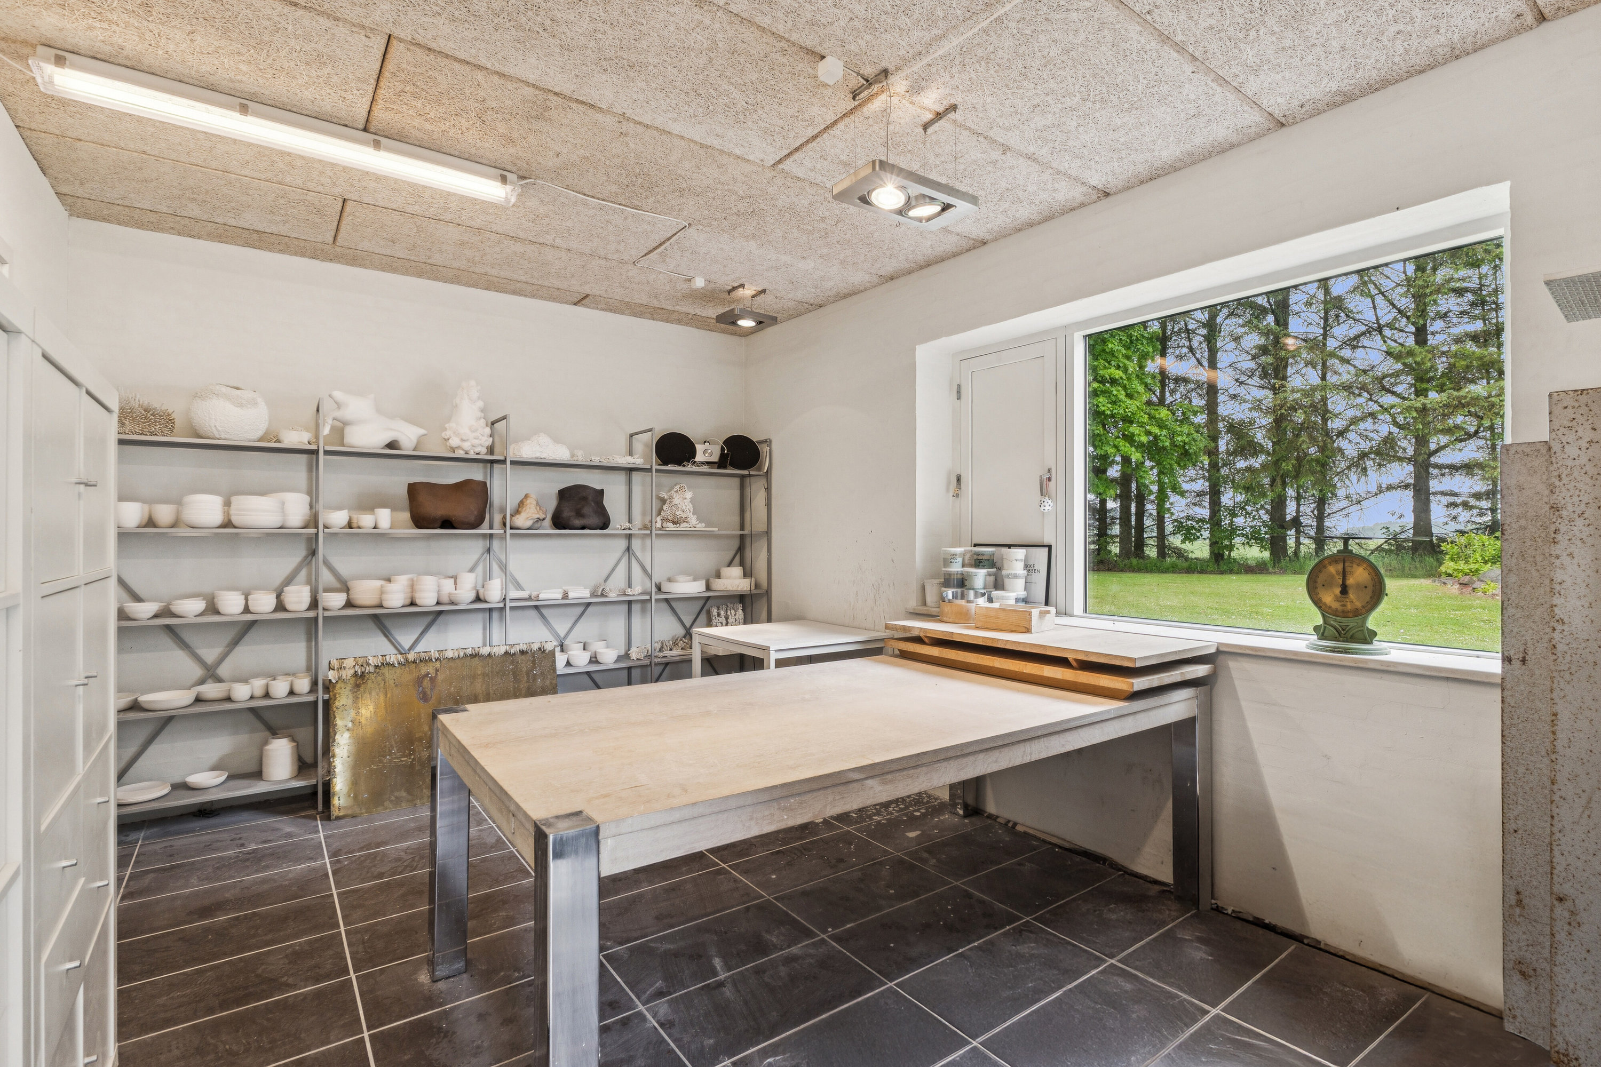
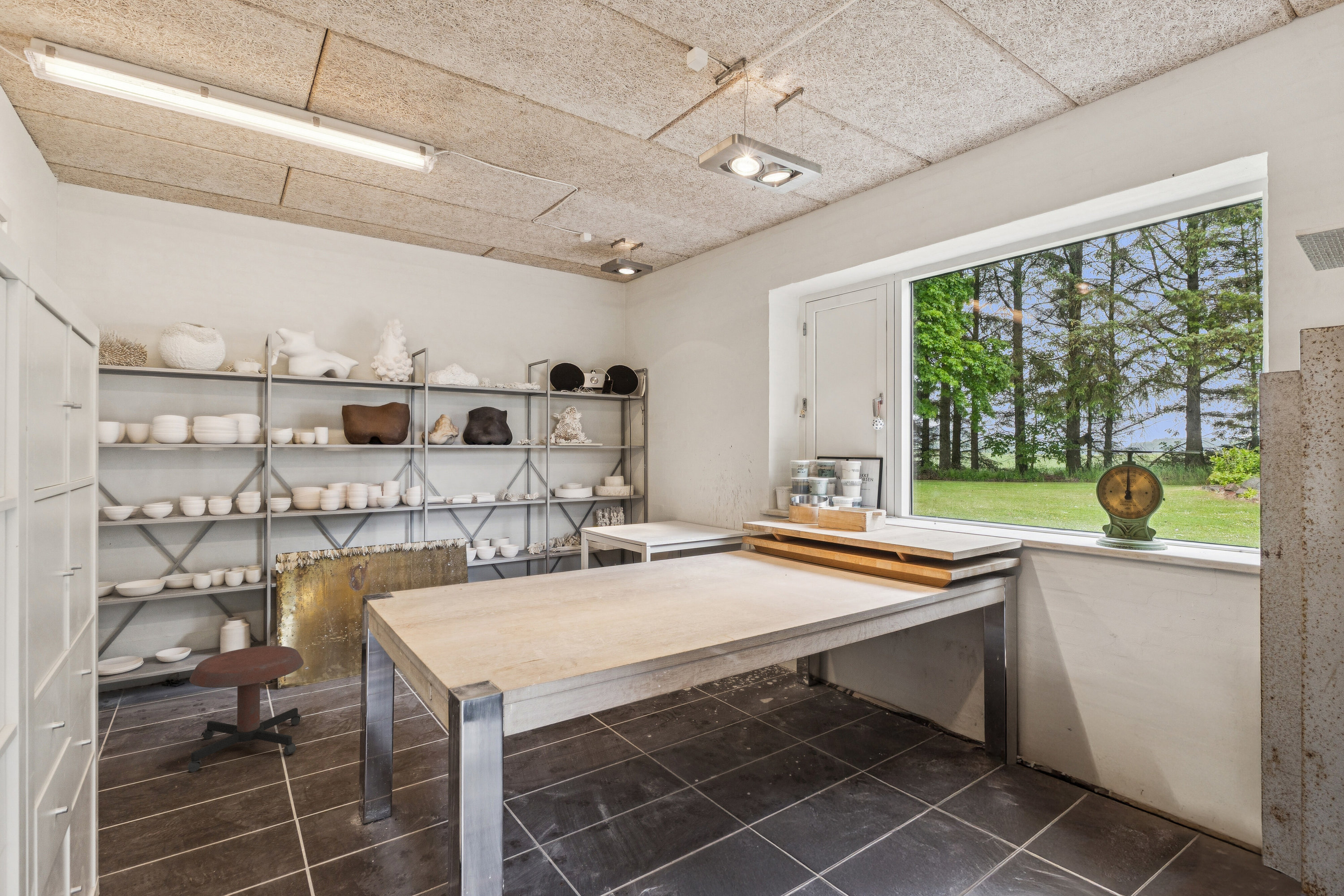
+ stool [187,646,304,772]
